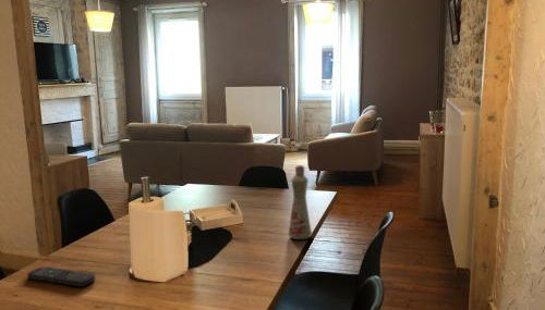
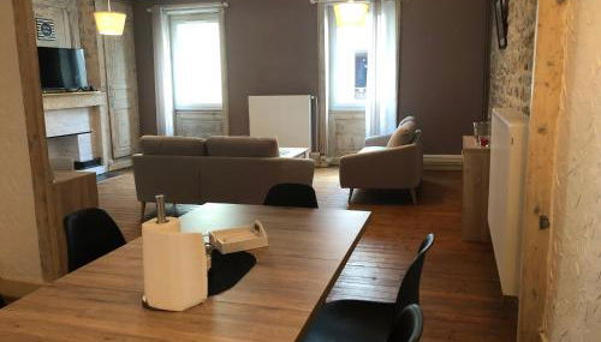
- bottle [288,164,313,240]
- remote control [26,265,96,288]
